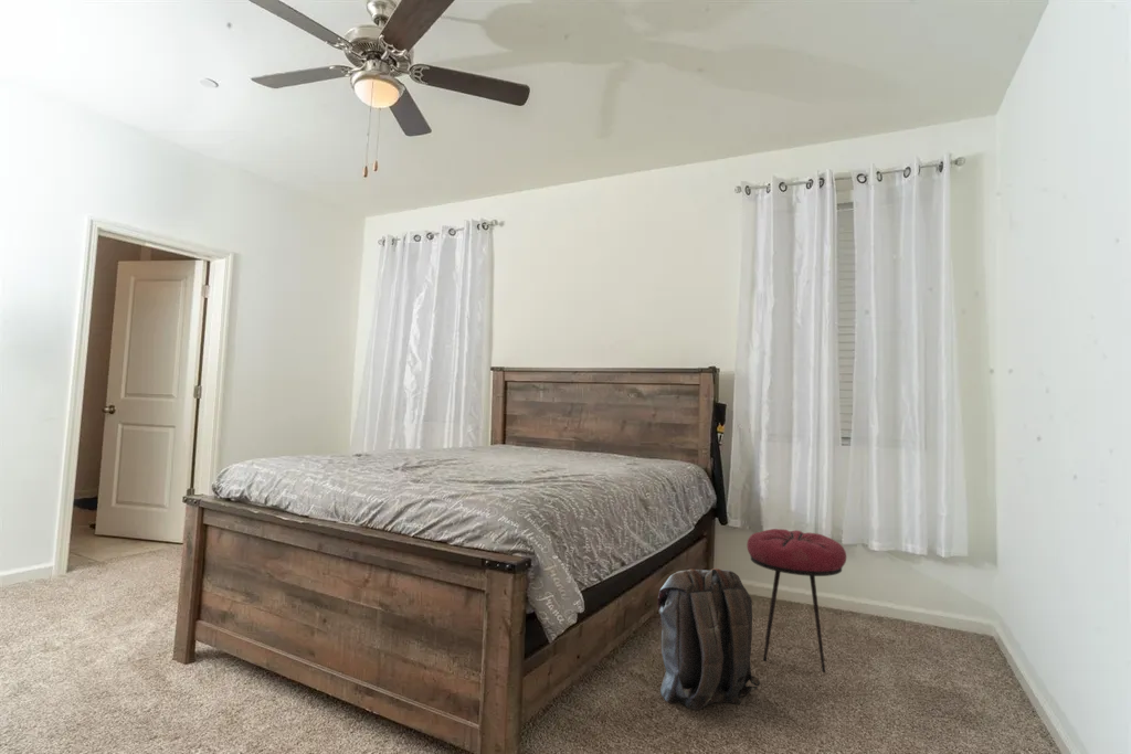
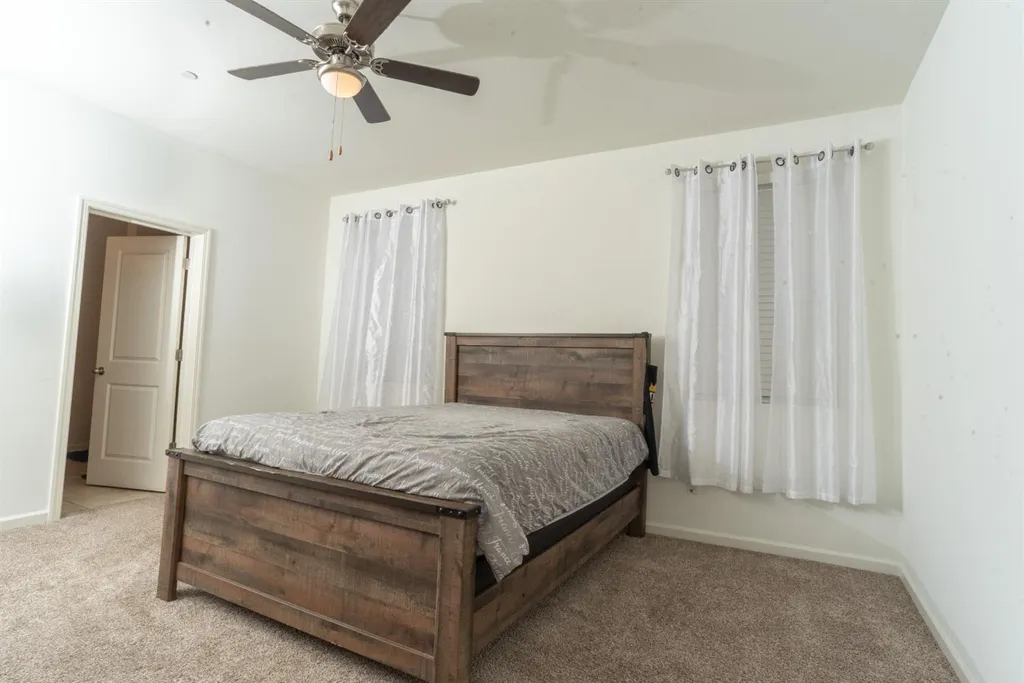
- backpack [656,567,761,711]
- stool [746,528,847,672]
